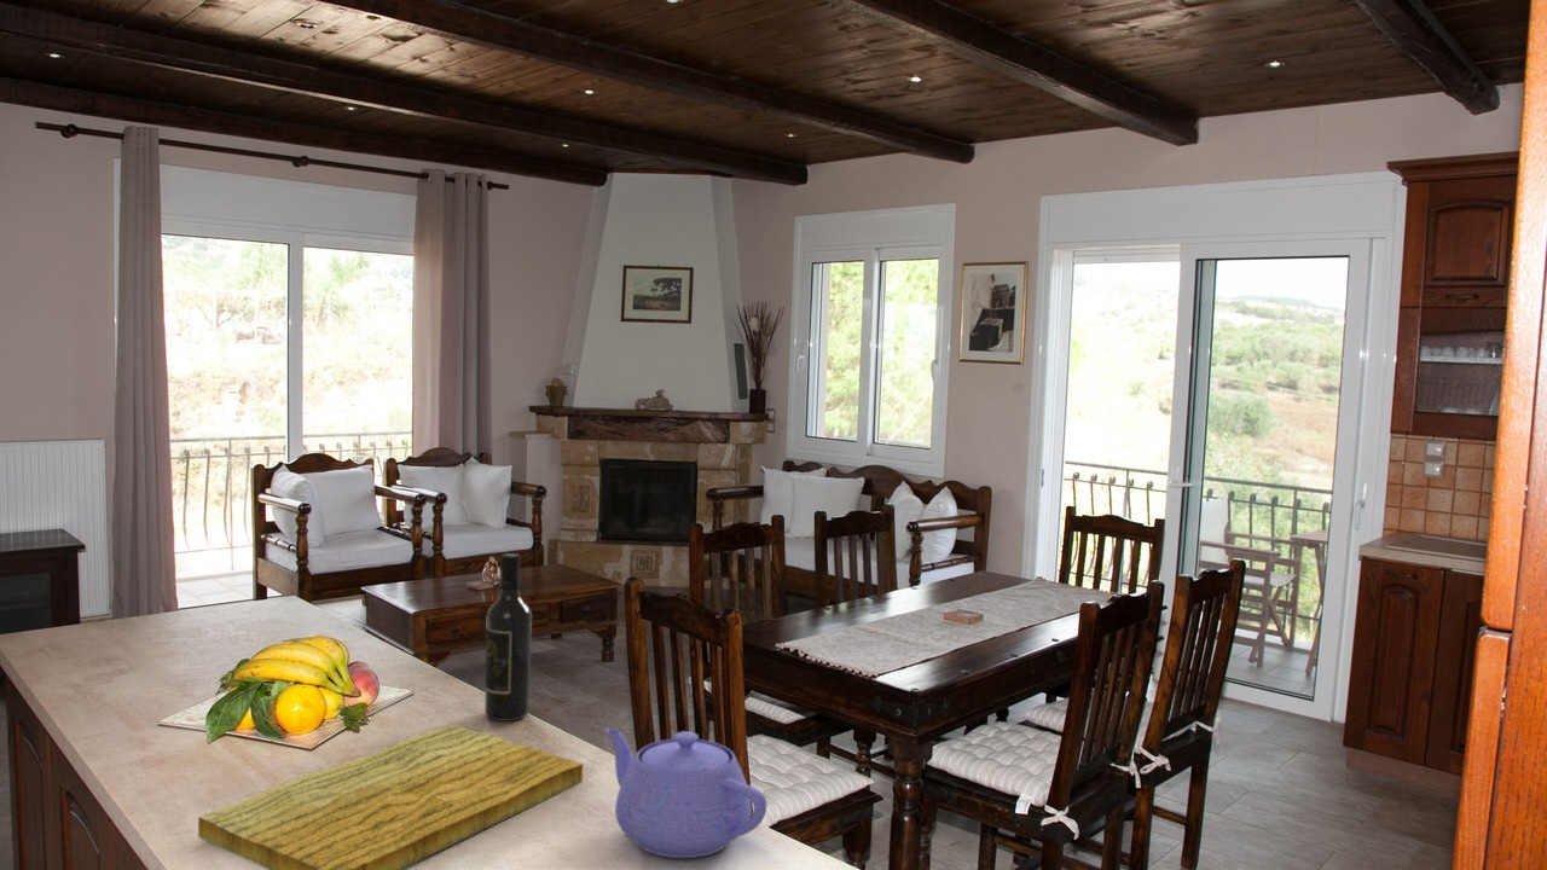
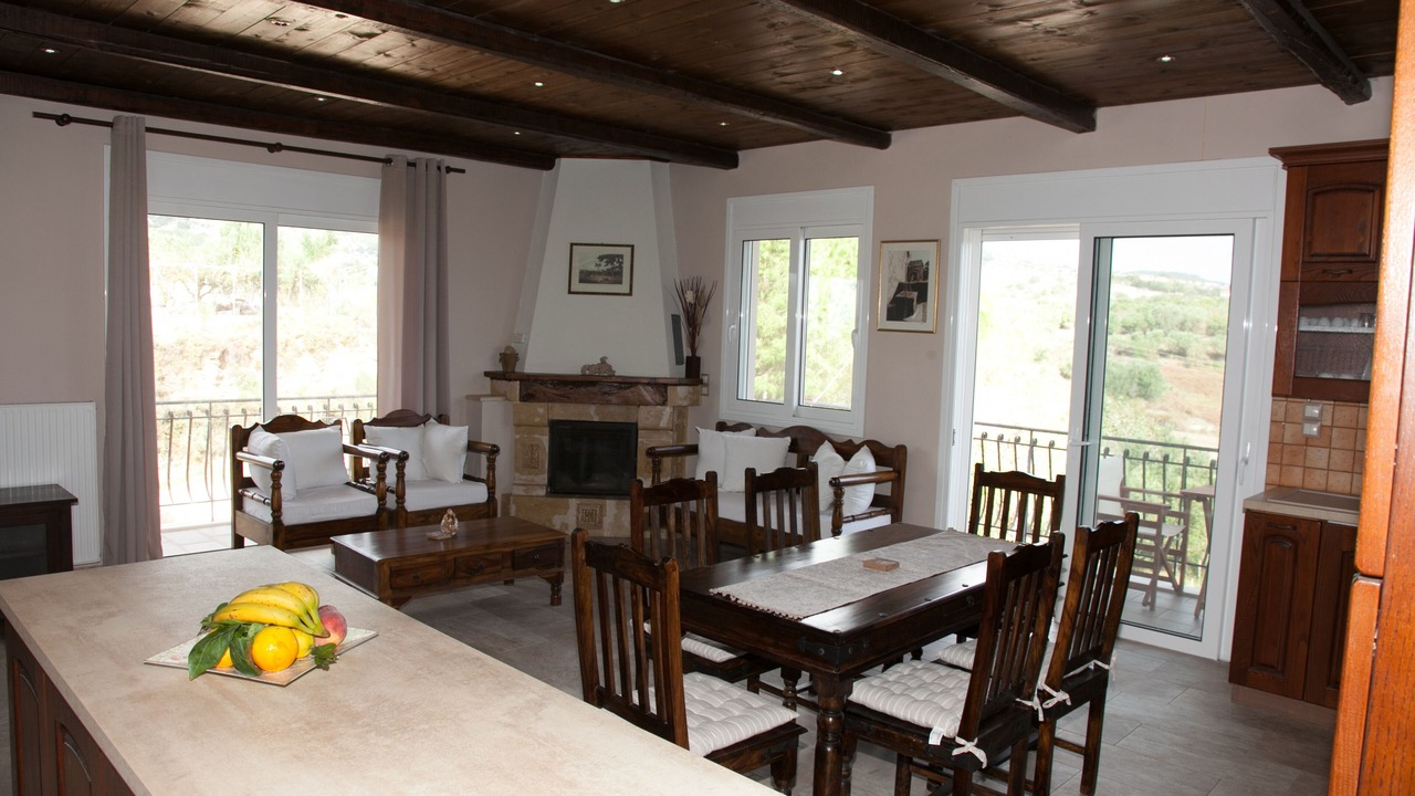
- teapot [603,726,767,859]
- wine bottle [483,552,533,723]
- cutting board [197,723,584,870]
